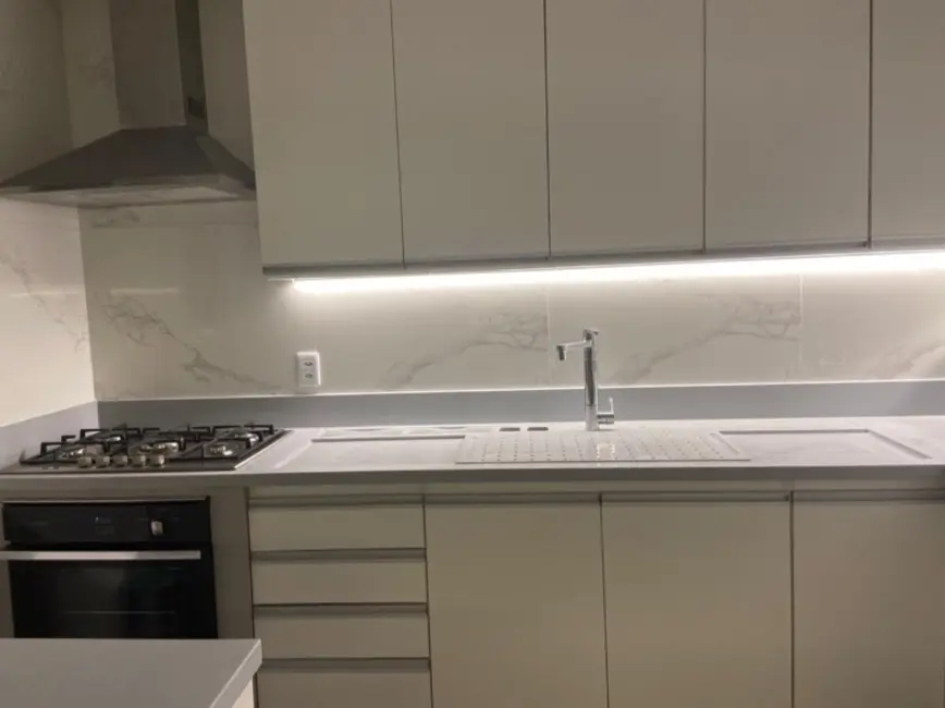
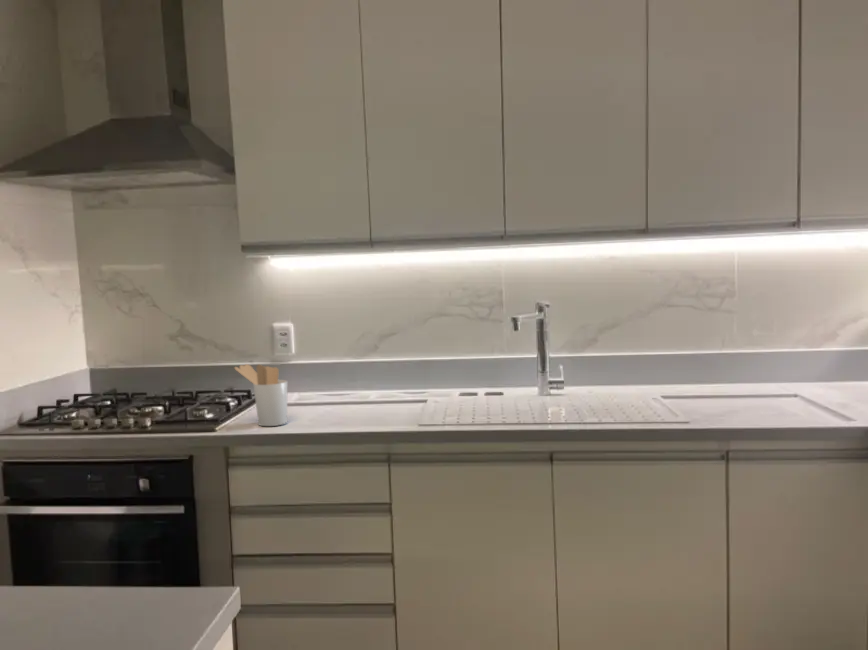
+ utensil holder [233,363,288,427]
